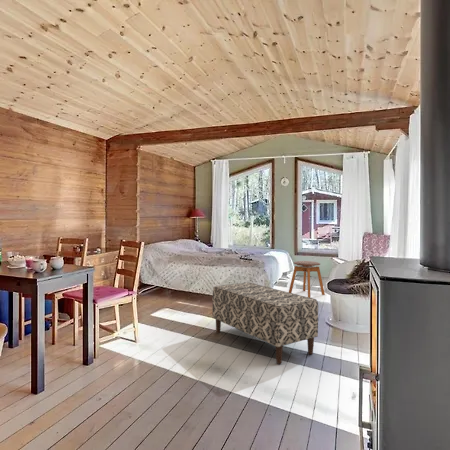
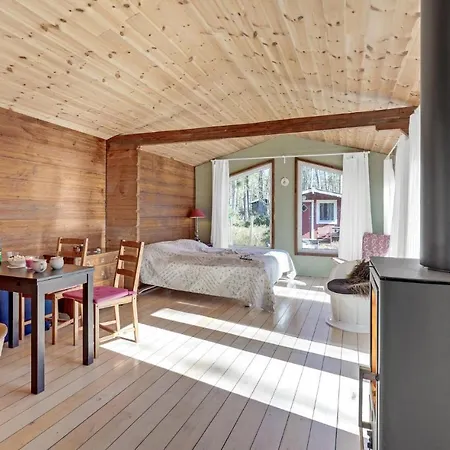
- stool [288,260,326,298]
- bench [211,282,319,365]
